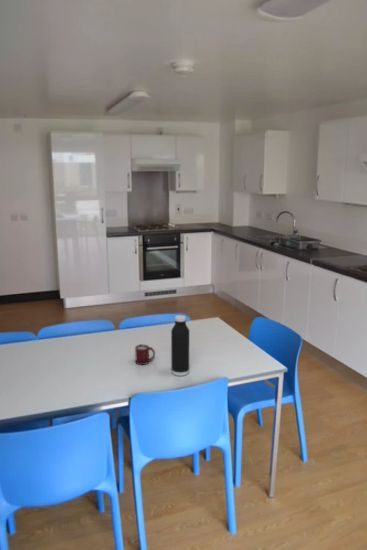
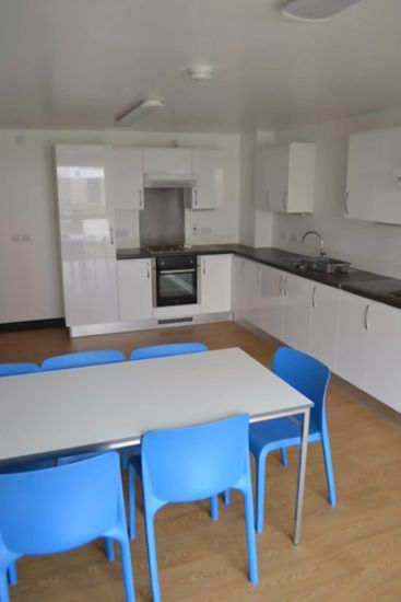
- cup [134,344,156,366]
- water bottle [170,314,191,377]
